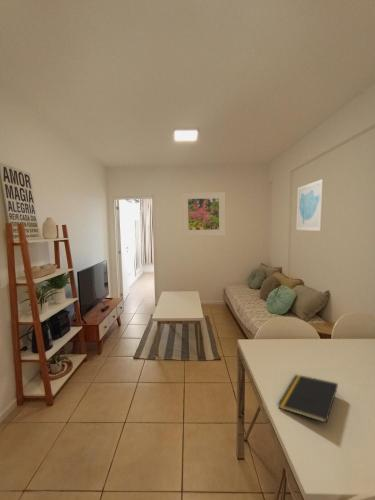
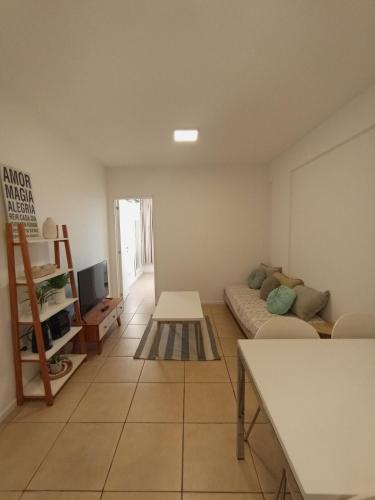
- notepad [277,373,339,424]
- wall art [295,178,325,232]
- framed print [181,191,226,237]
